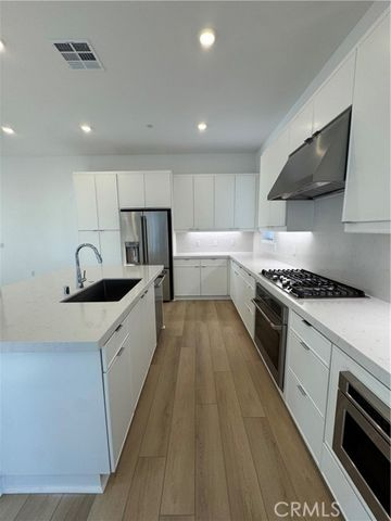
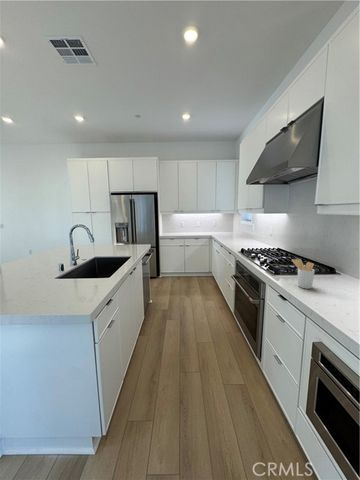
+ utensil holder [291,258,316,290]
